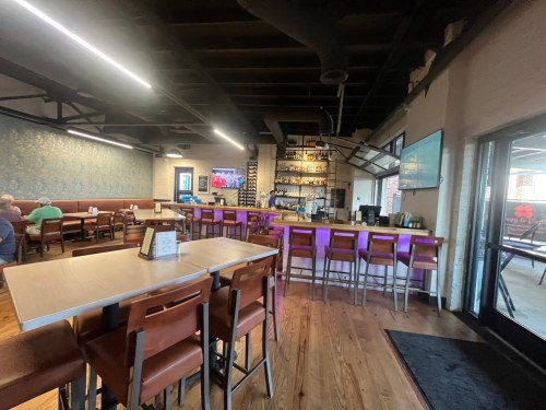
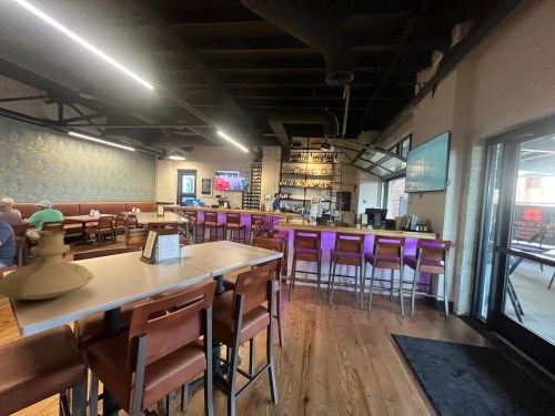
+ vase [0,230,95,301]
